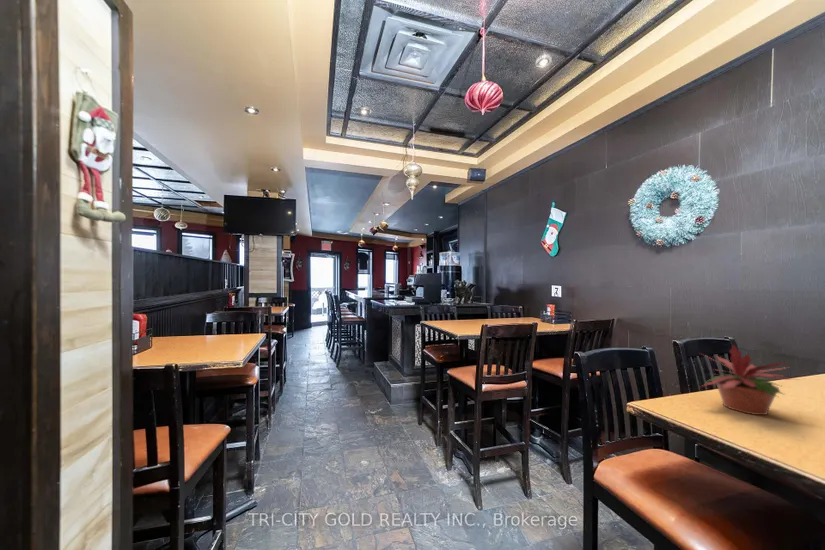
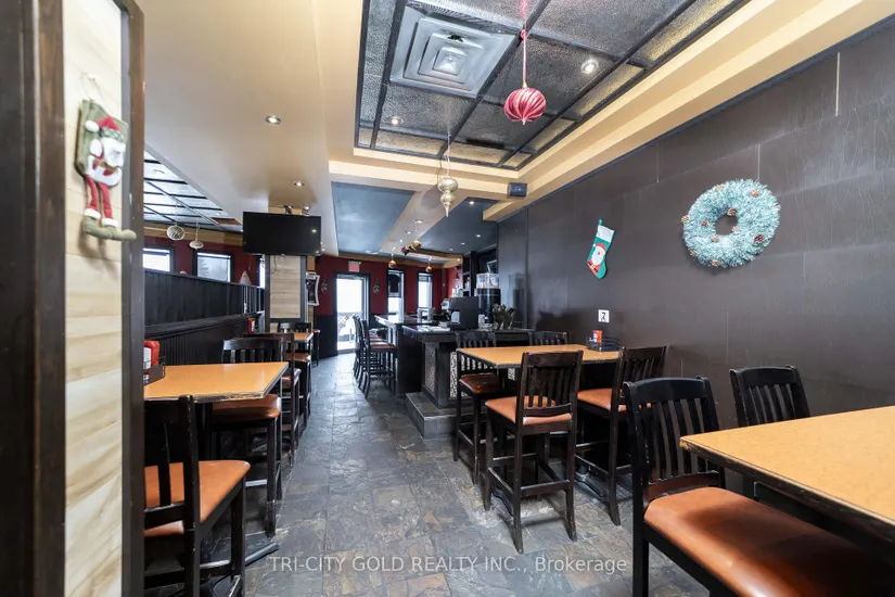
- potted plant [699,343,799,416]
